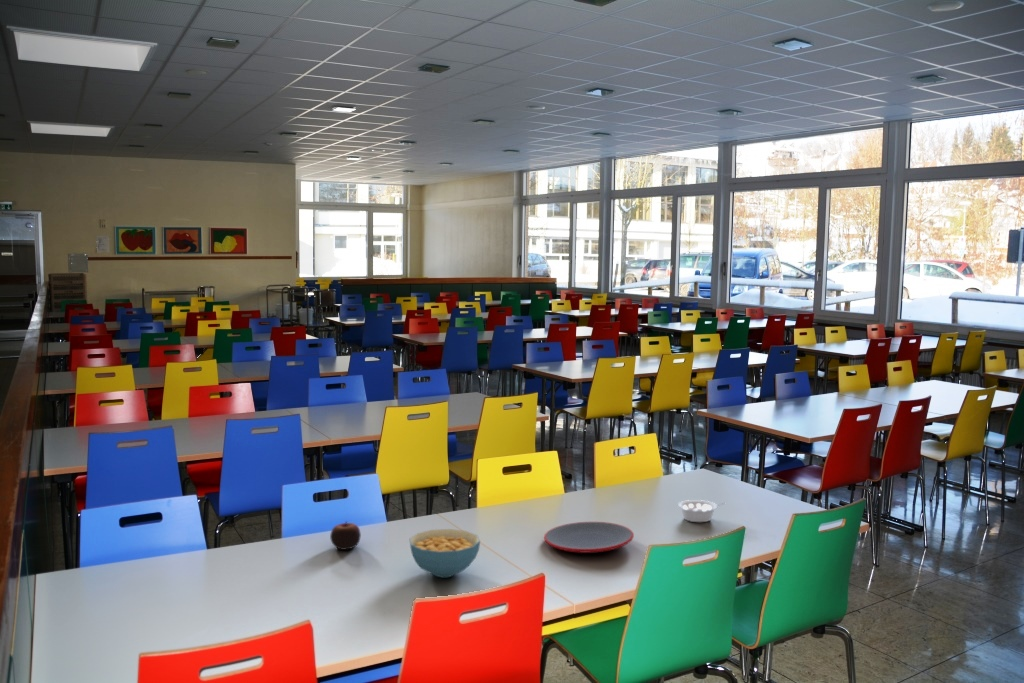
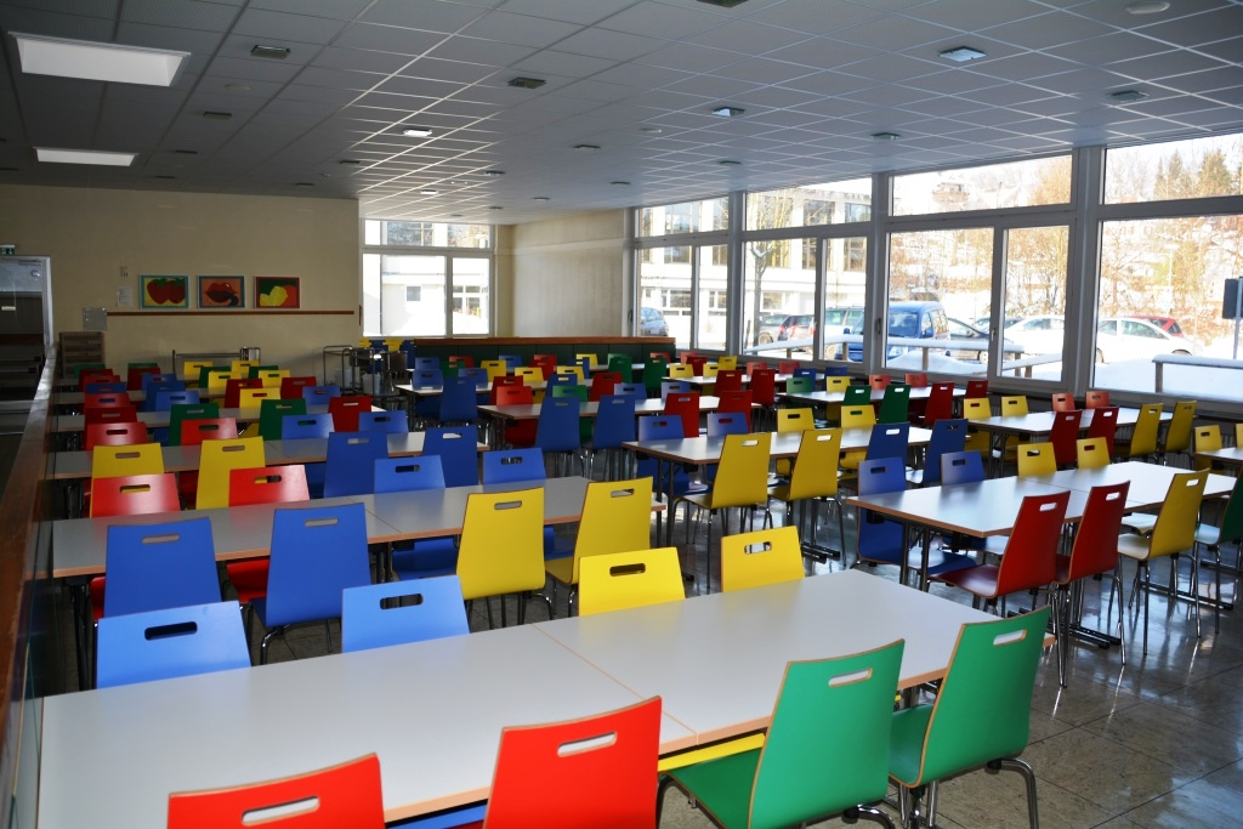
- legume [677,499,726,523]
- apple [329,520,362,551]
- cereal bowl [409,528,481,578]
- plate [543,521,635,554]
